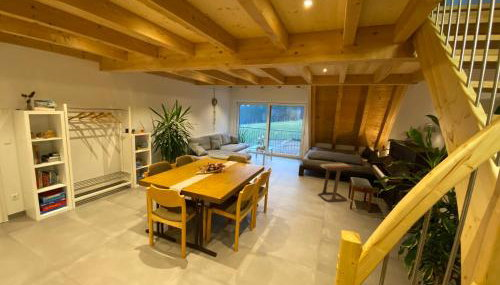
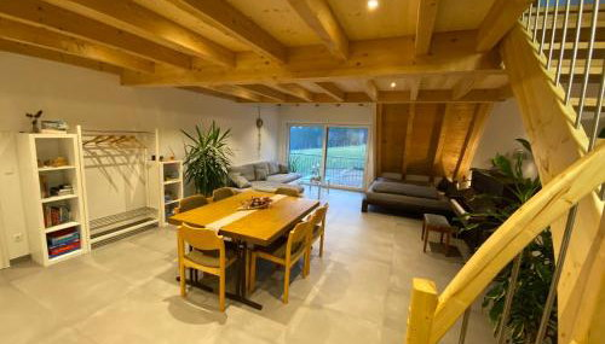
- side table [317,161,356,203]
